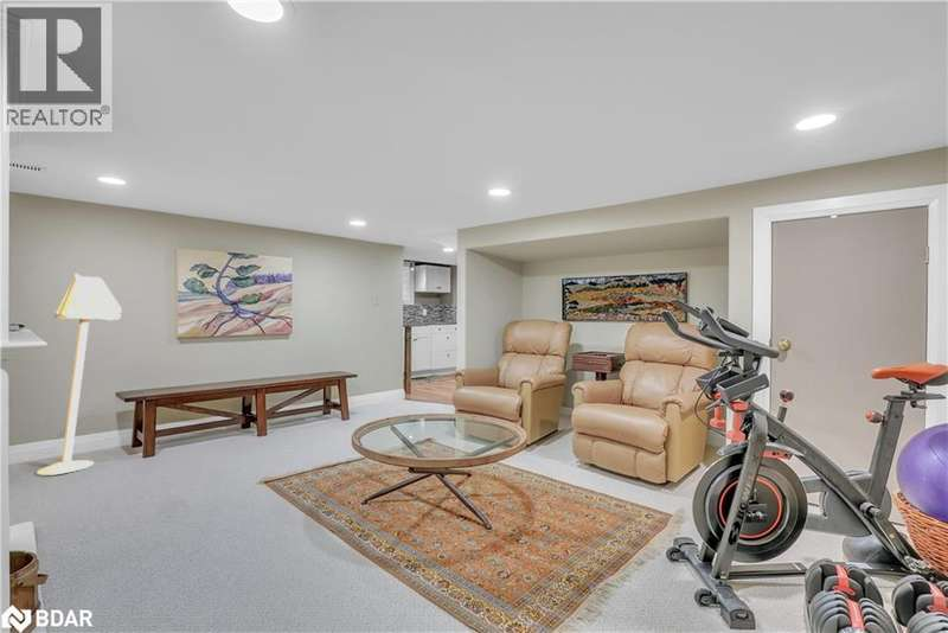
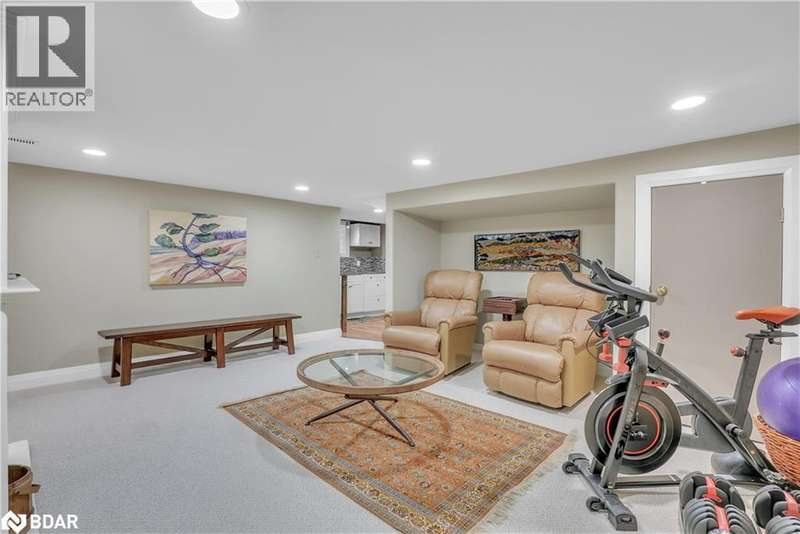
- floor lamp [36,273,123,477]
